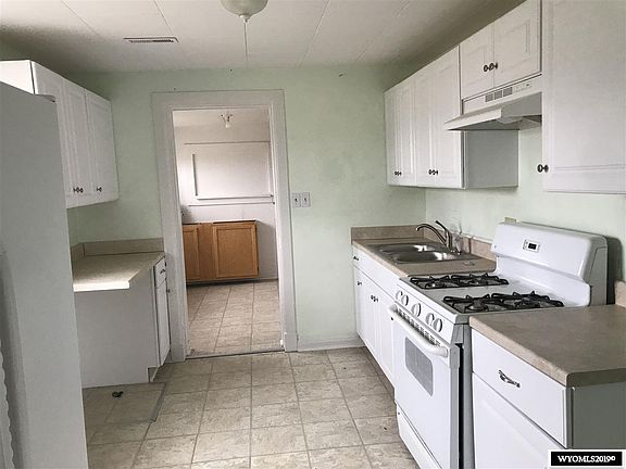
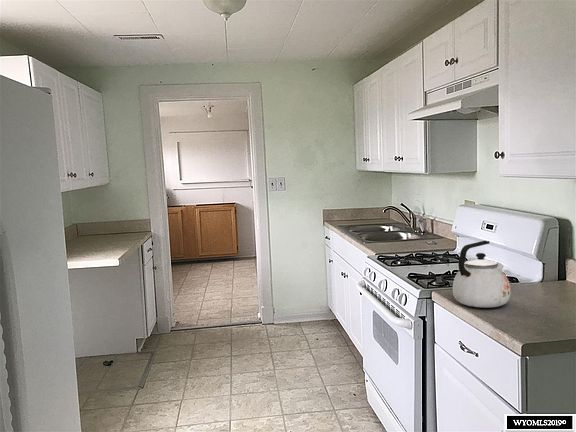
+ kettle [452,240,512,309]
